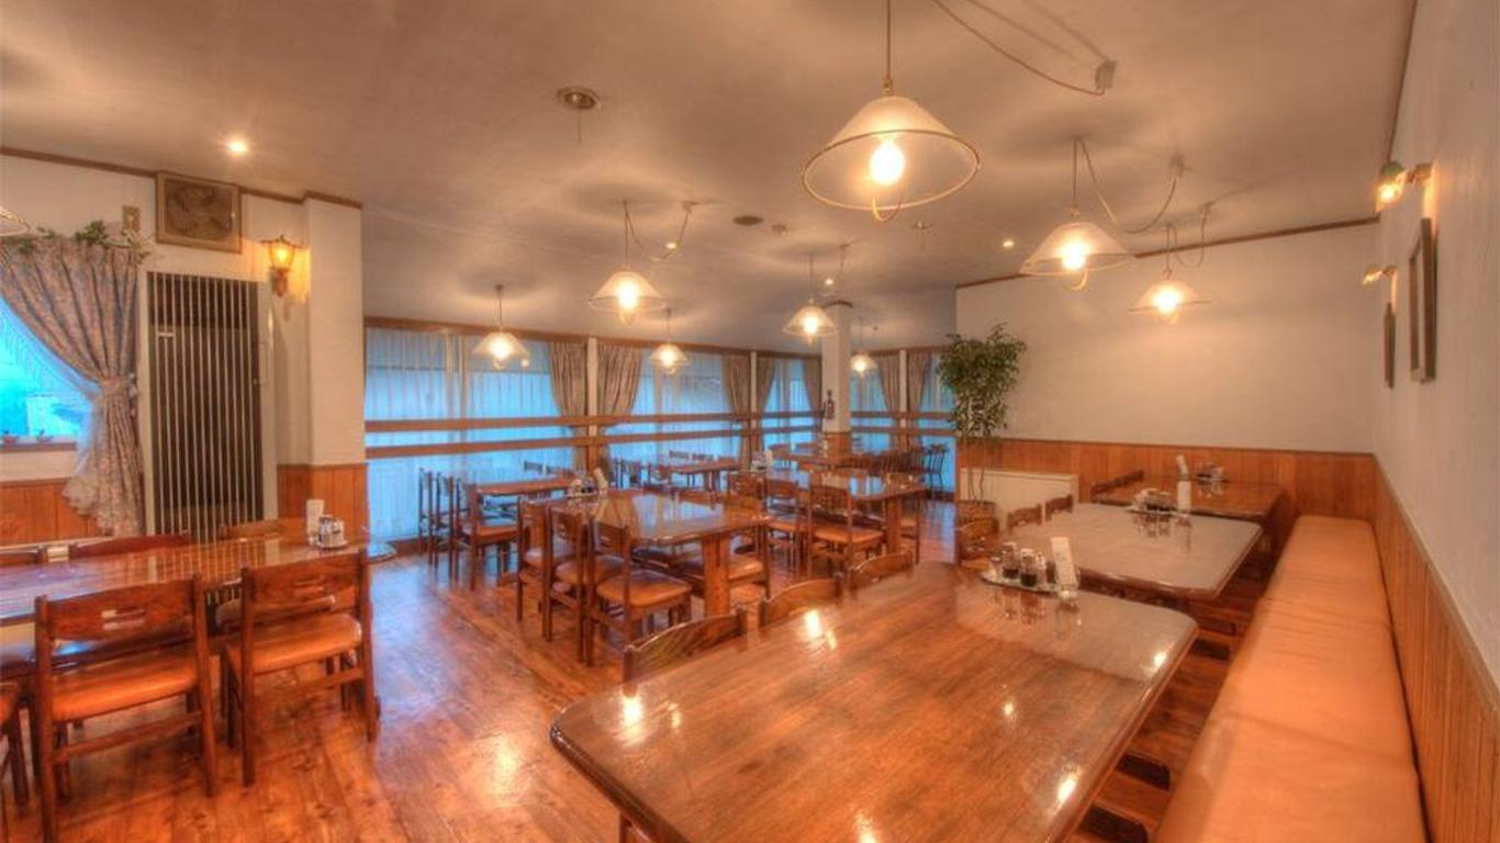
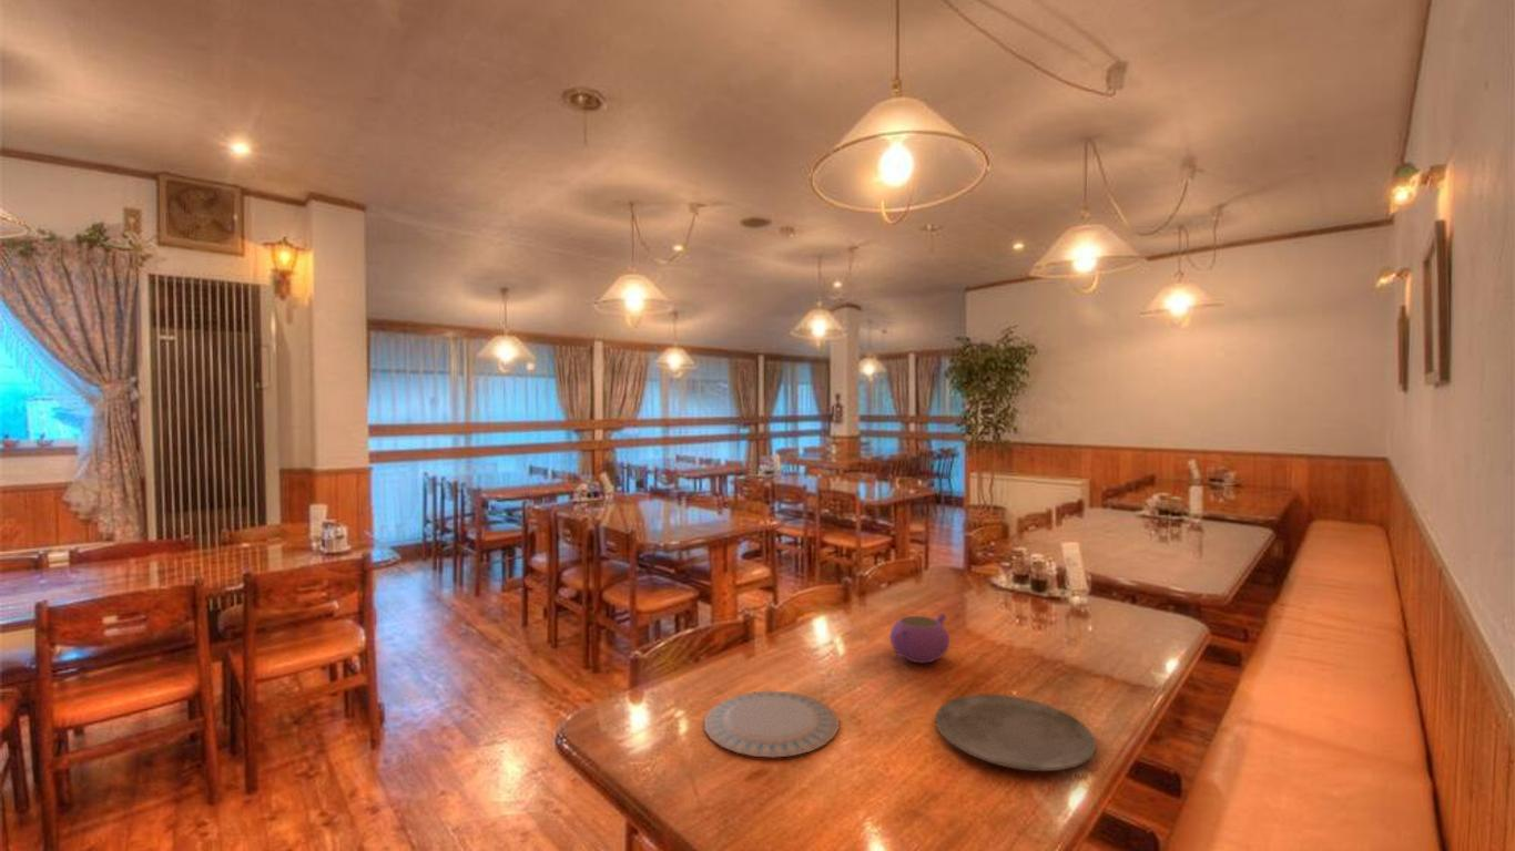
+ teapot [888,612,950,664]
+ chinaware [703,690,840,759]
+ plate [934,694,1097,772]
